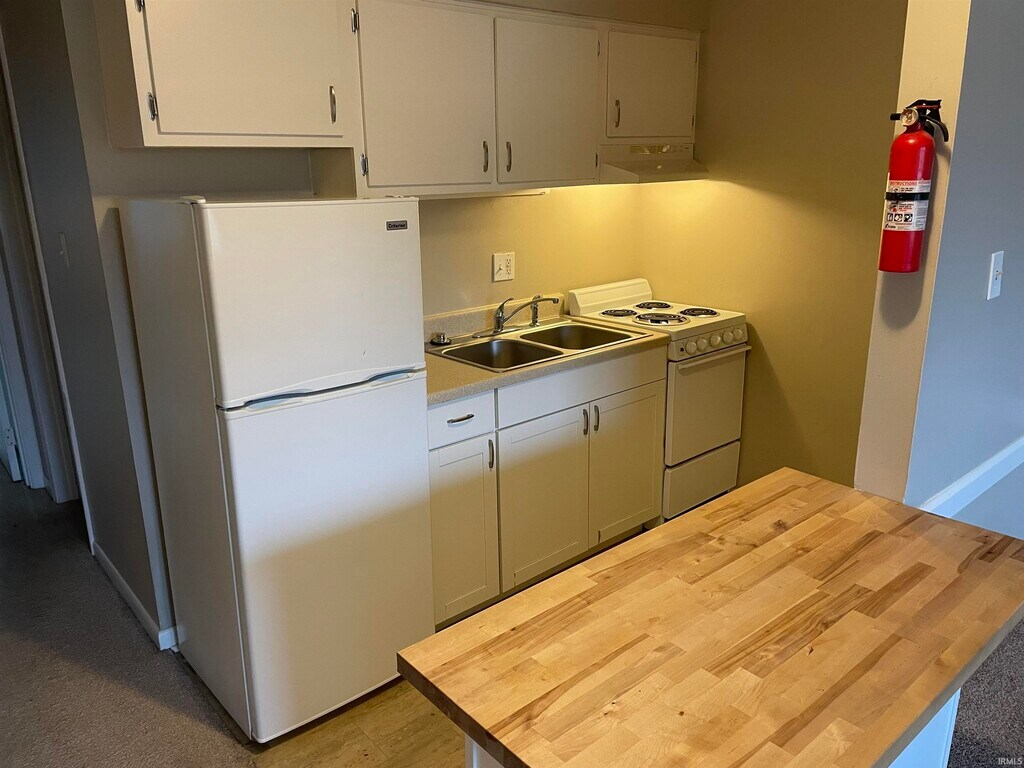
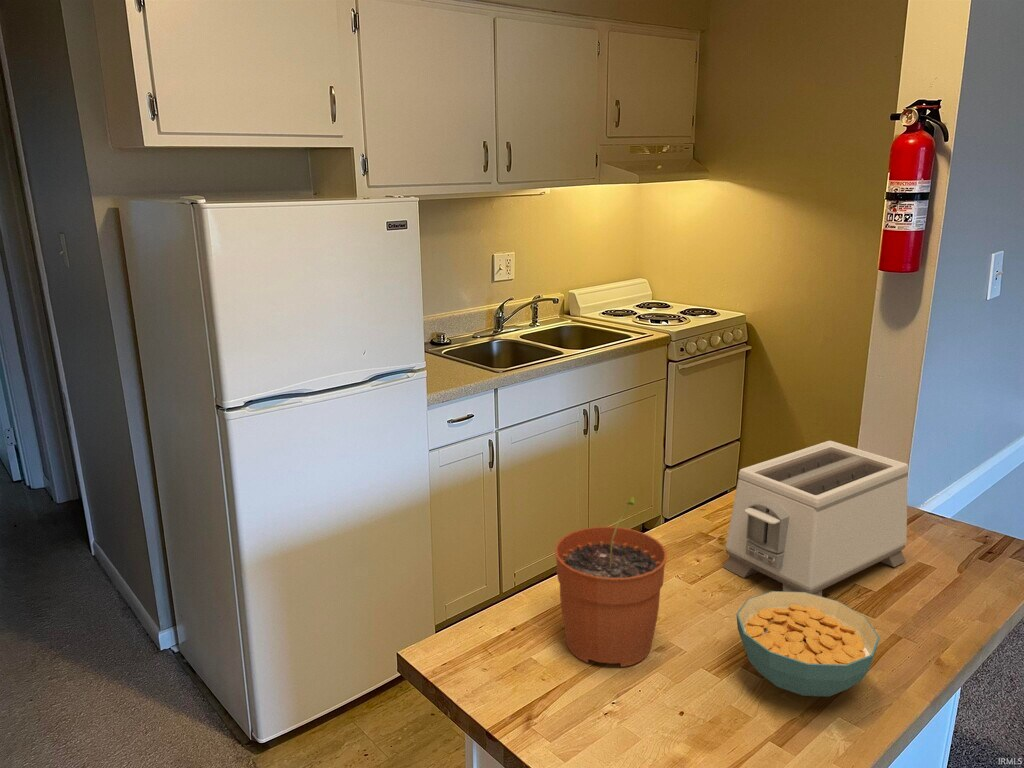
+ toaster [722,440,909,597]
+ plant pot [554,496,668,668]
+ cereal bowl [736,590,881,698]
